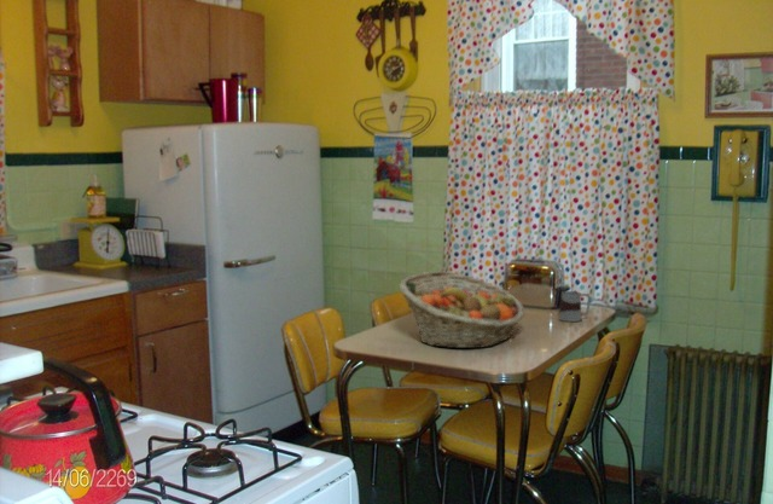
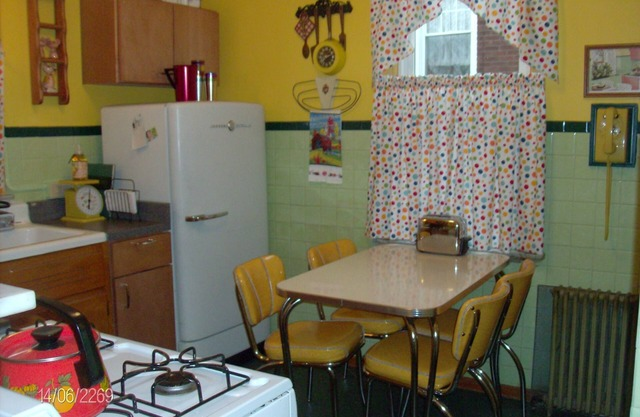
- mug [557,290,592,323]
- fruit basket [399,271,527,349]
